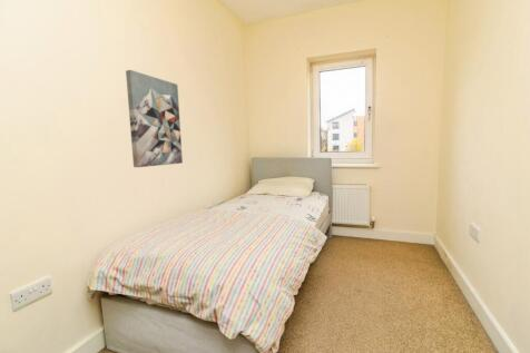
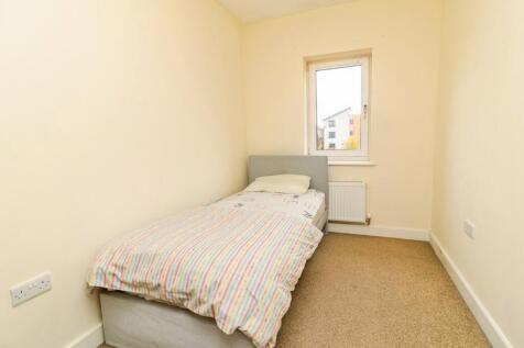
- wall art [125,69,184,168]
